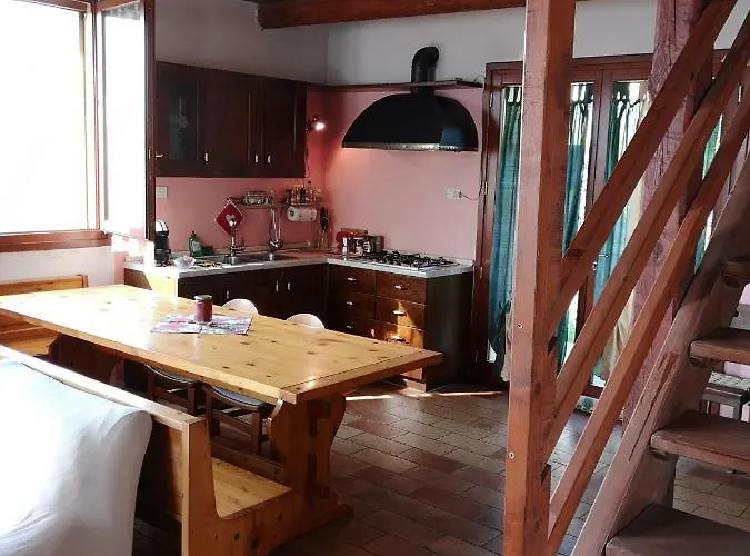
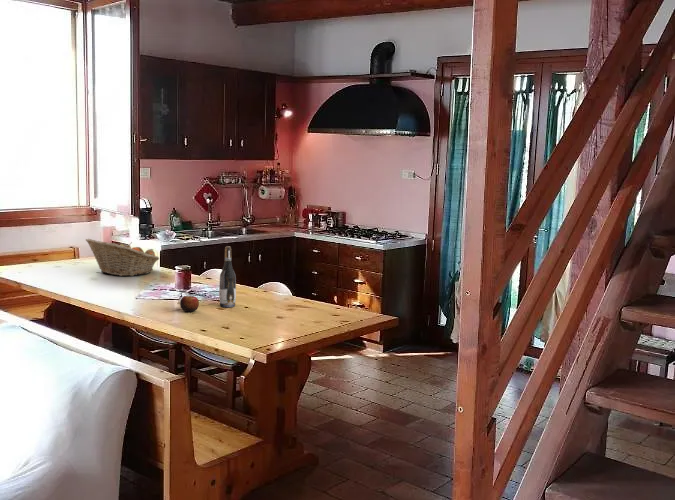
+ apple [179,294,200,313]
+ wine bottle [218,245,237,308]
+ fruit basket [85,237,160,277]
